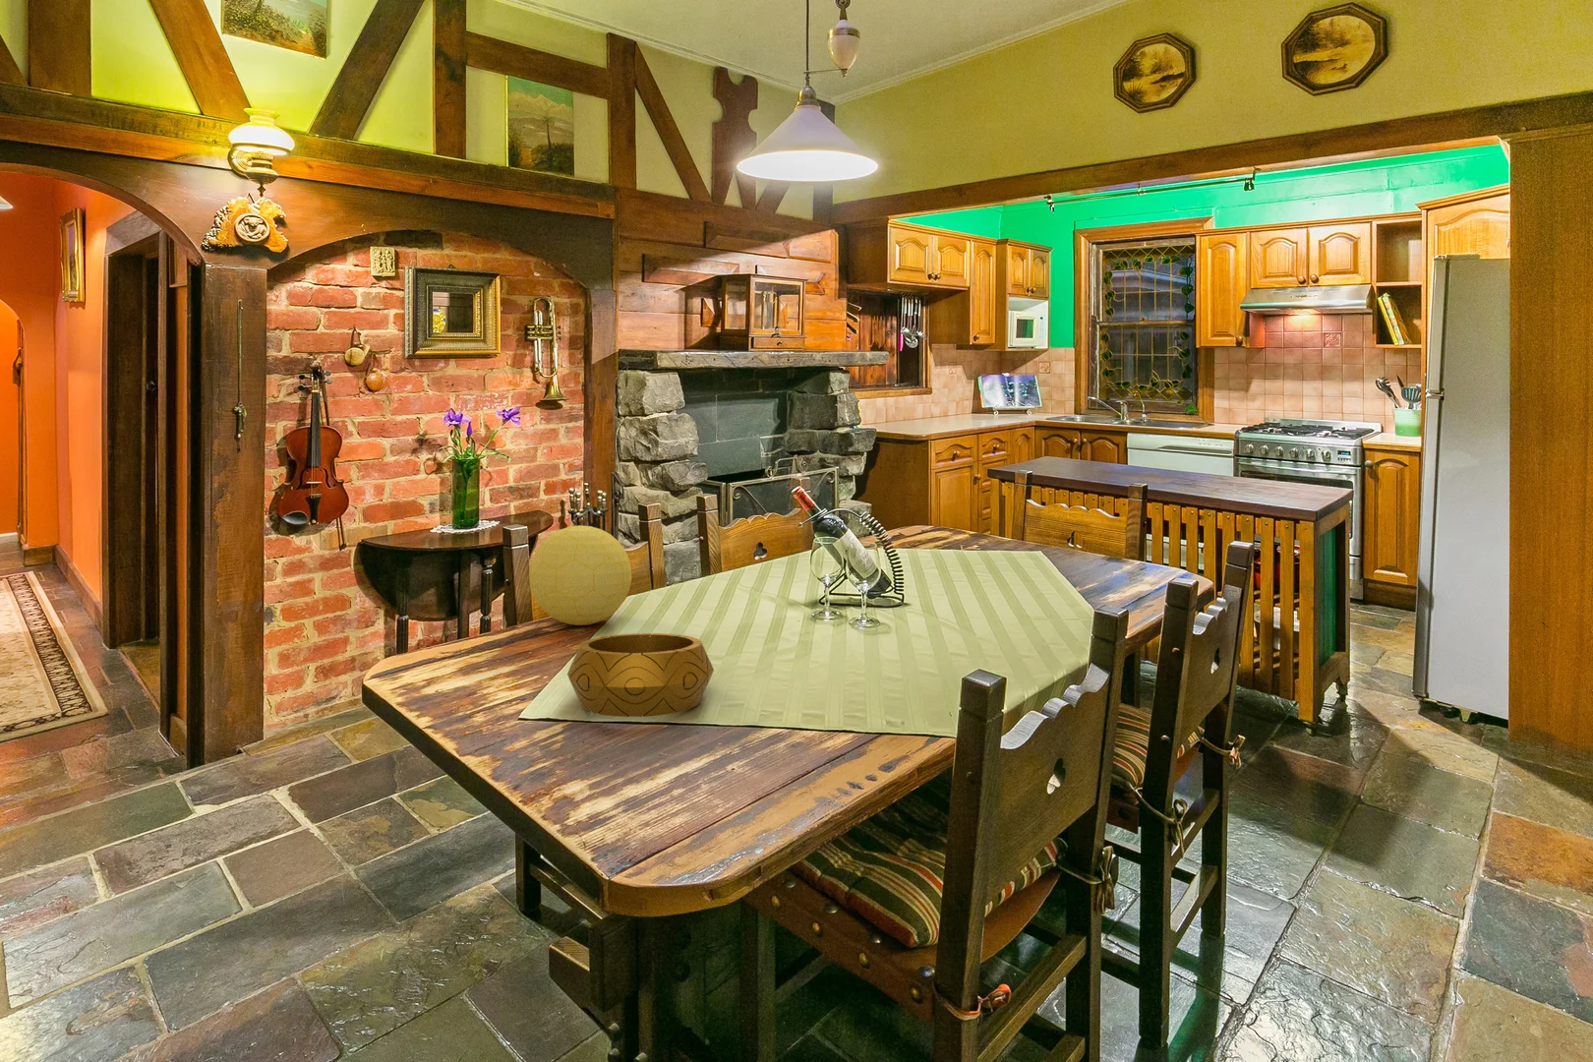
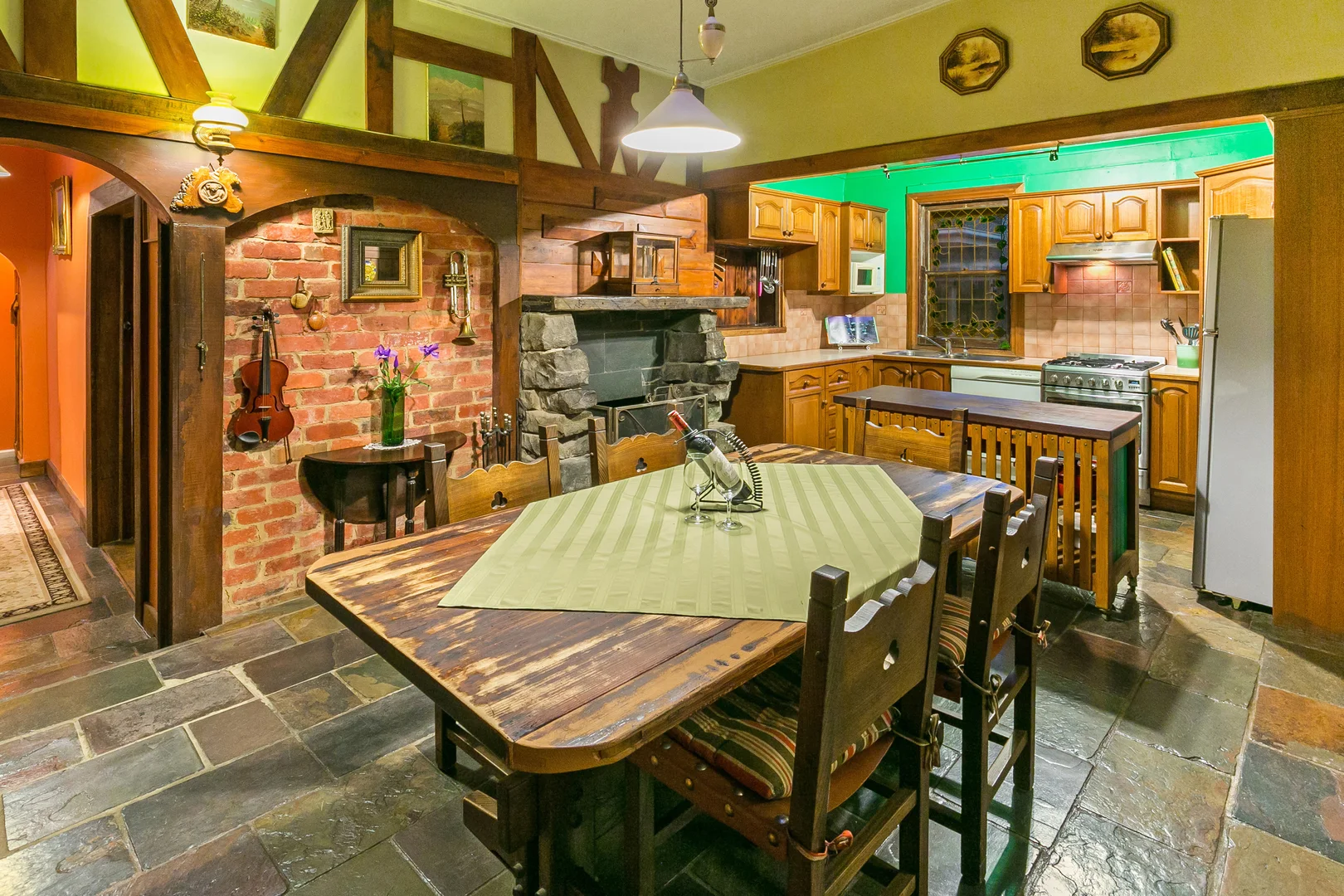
- decorative bowl [567,632,715,718]
- decorative ball [529,524,632,626]
